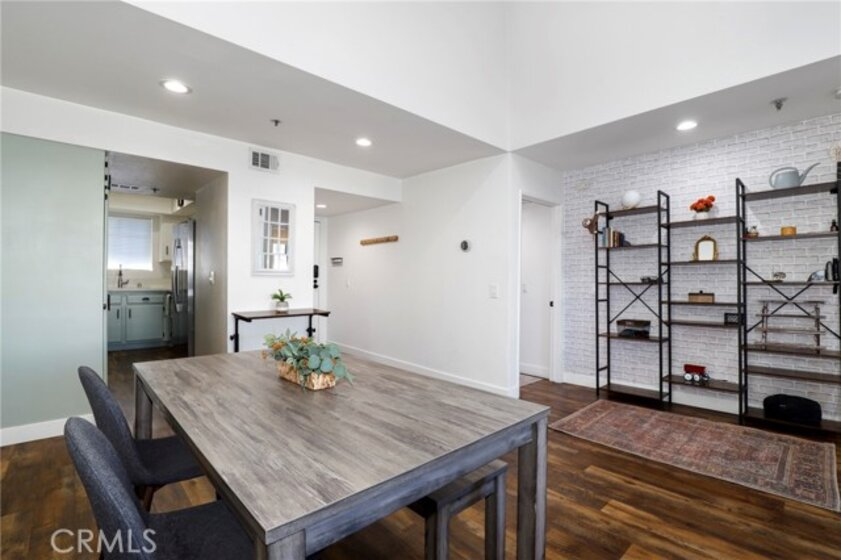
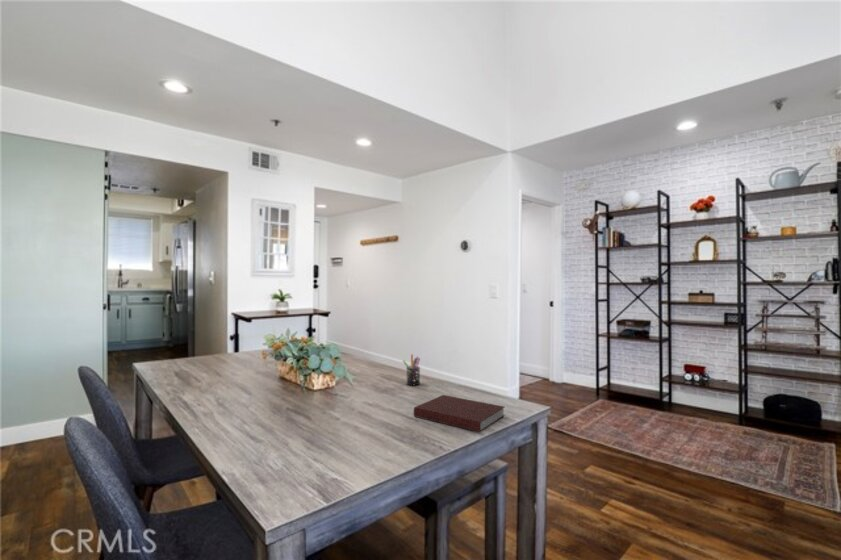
+ pen holder [402,353,421,386]
+ notebook [413,394,506,433]
